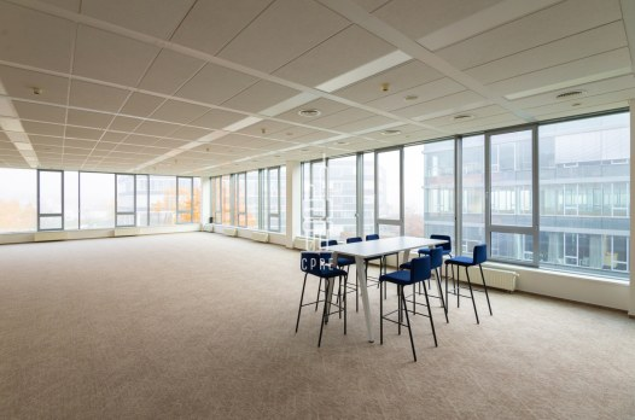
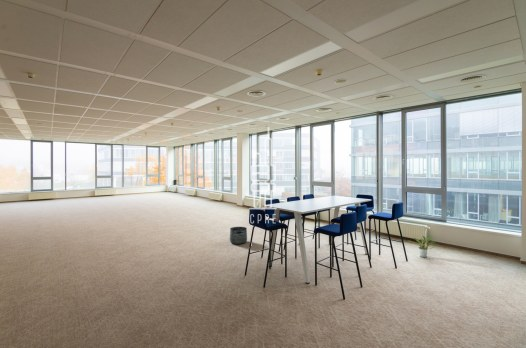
+ basket [229,226,248,245]
+ potted plant [407,235,441,258]
